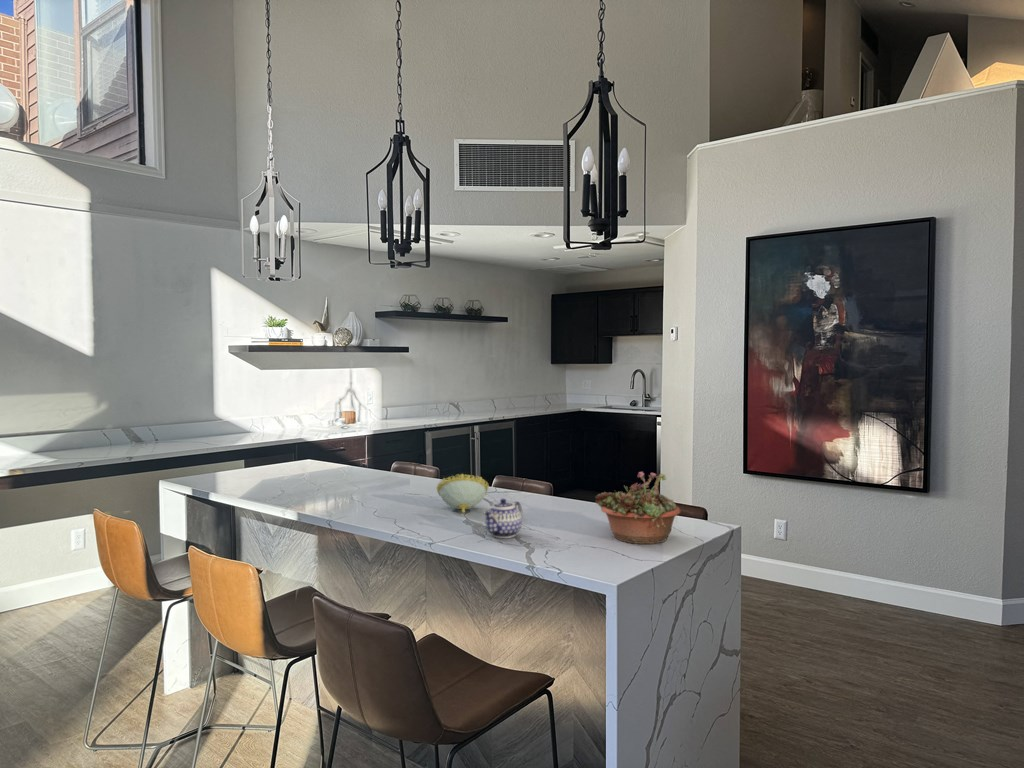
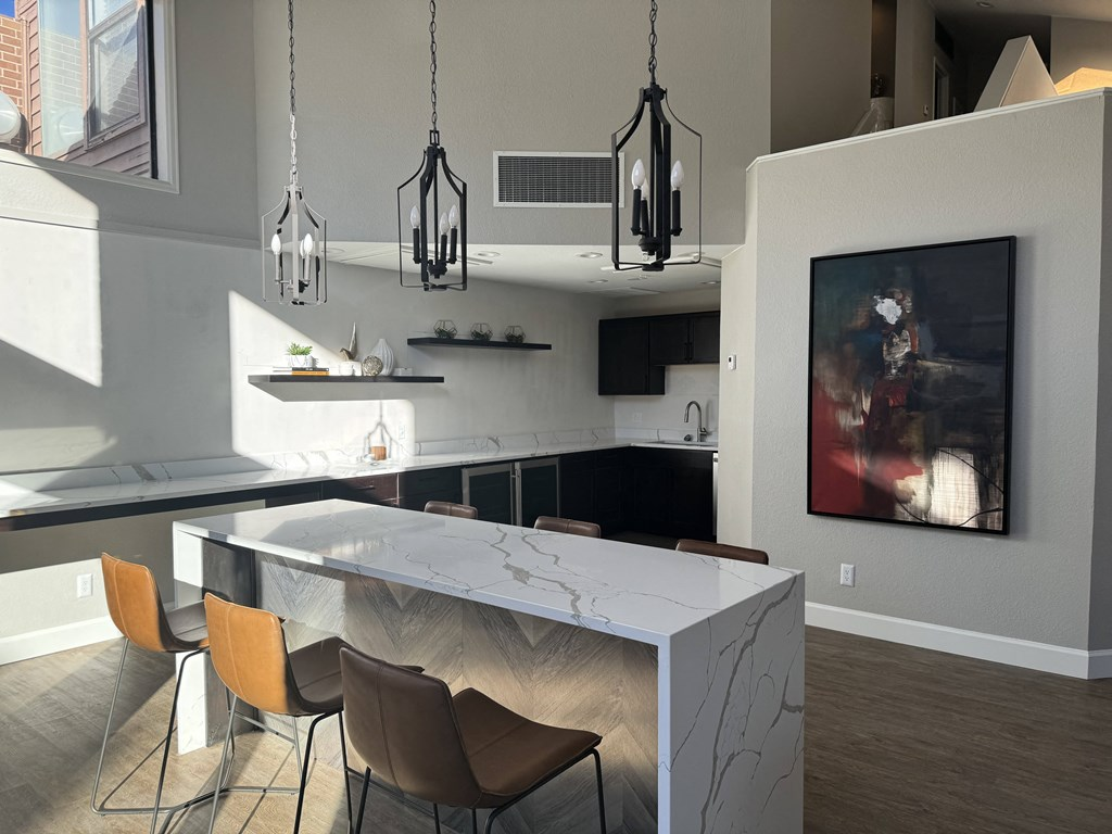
- teapot [483,498,523,539]
- succulent planter [594,471,682,545]
- decorative bowl [435,473,490,514]
